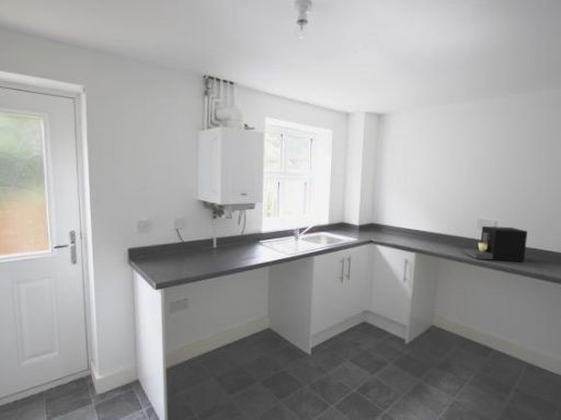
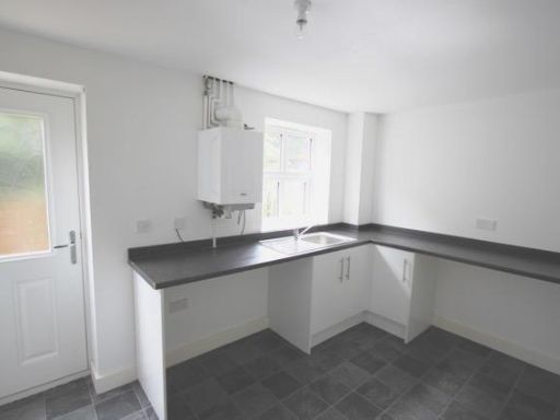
- coffee maker [462,225,528,262]
